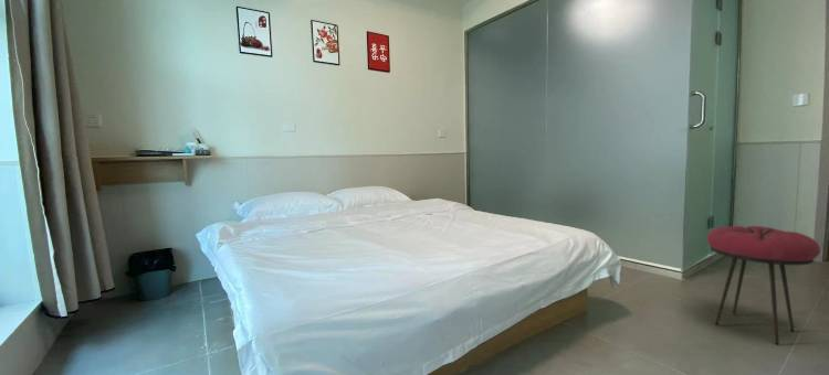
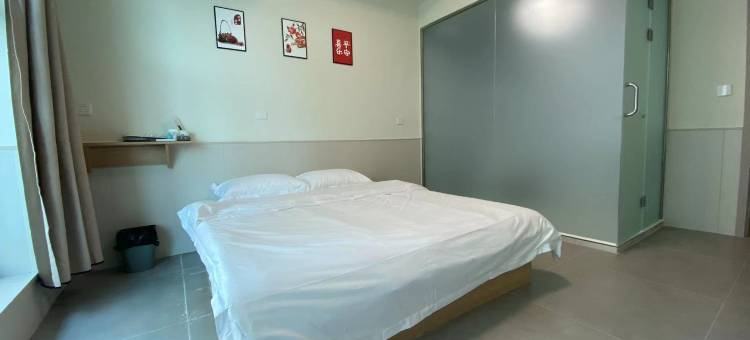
- stool [706,225,821,345]
